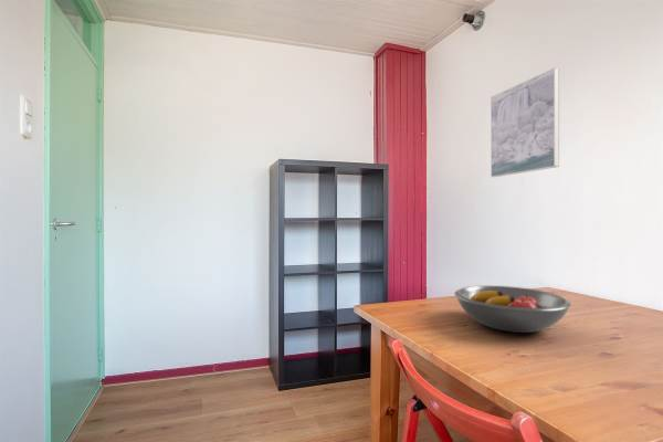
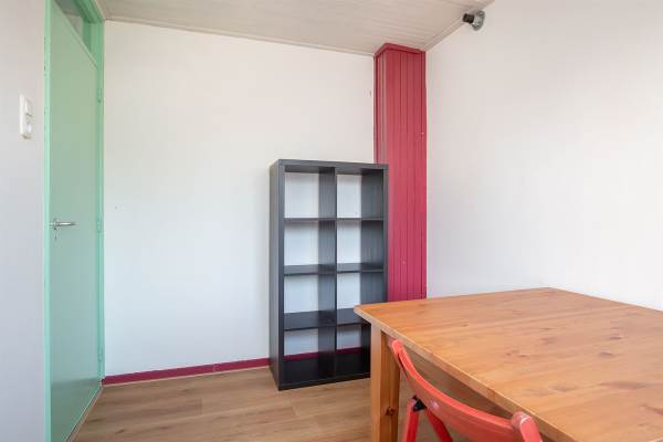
- fruit bowl [454,285,572,334]
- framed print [490,66,560,178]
